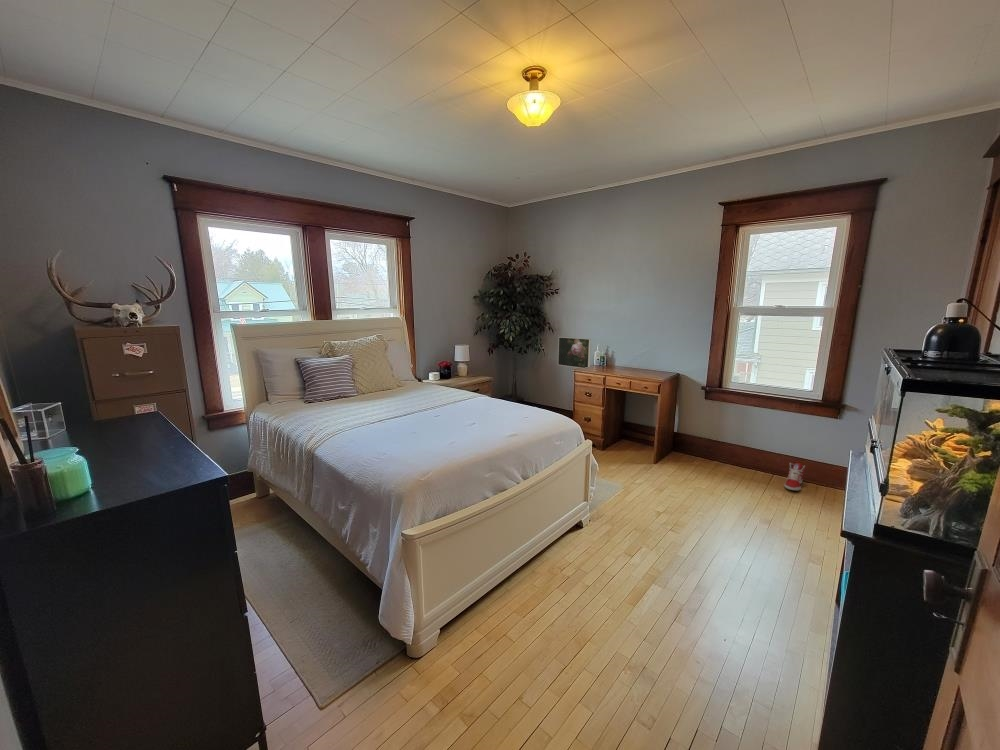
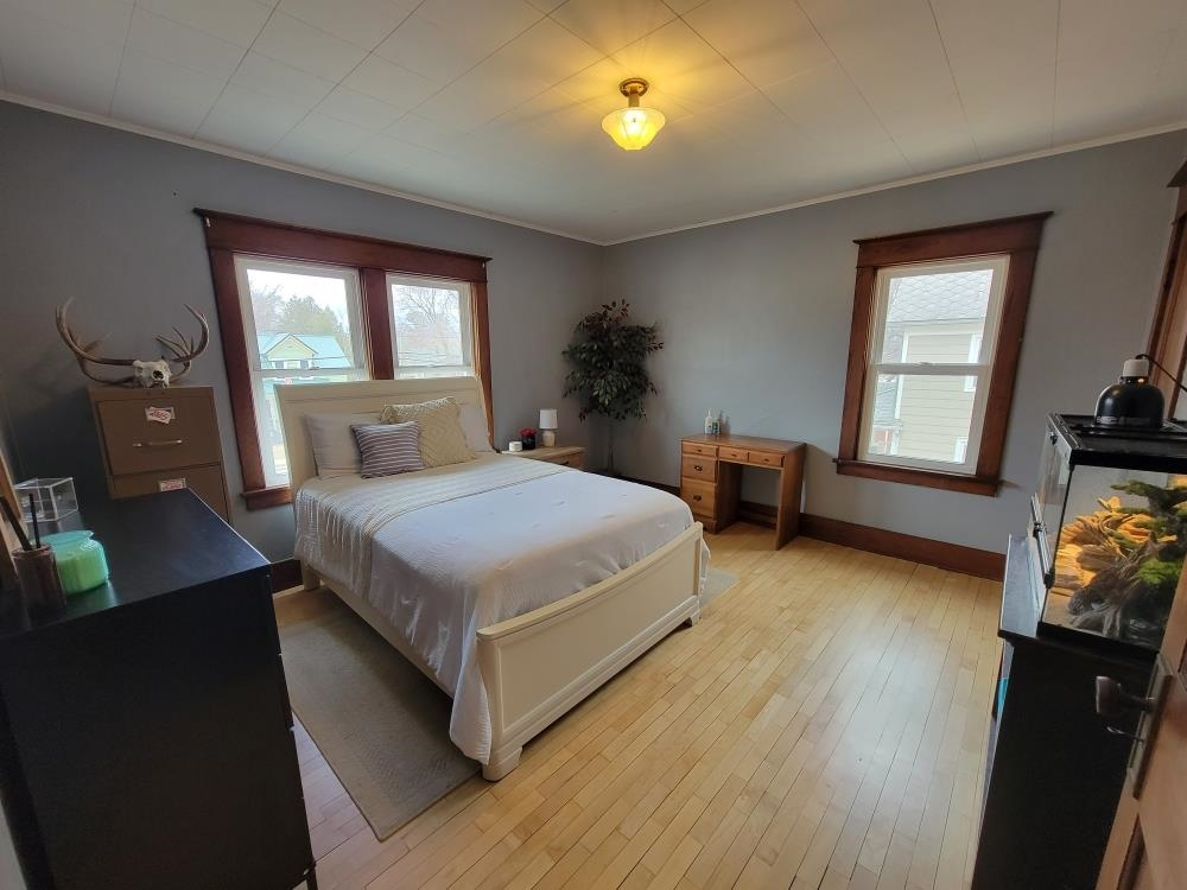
- sneaker [783,462,807,492]
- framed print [557,336,592,369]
